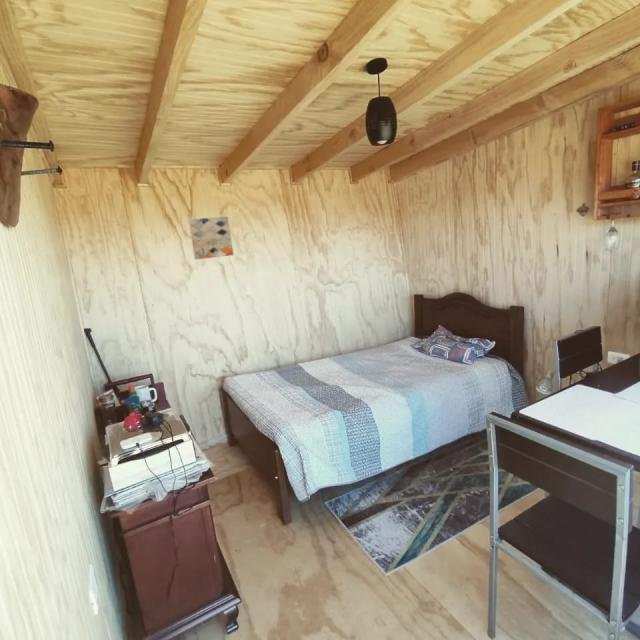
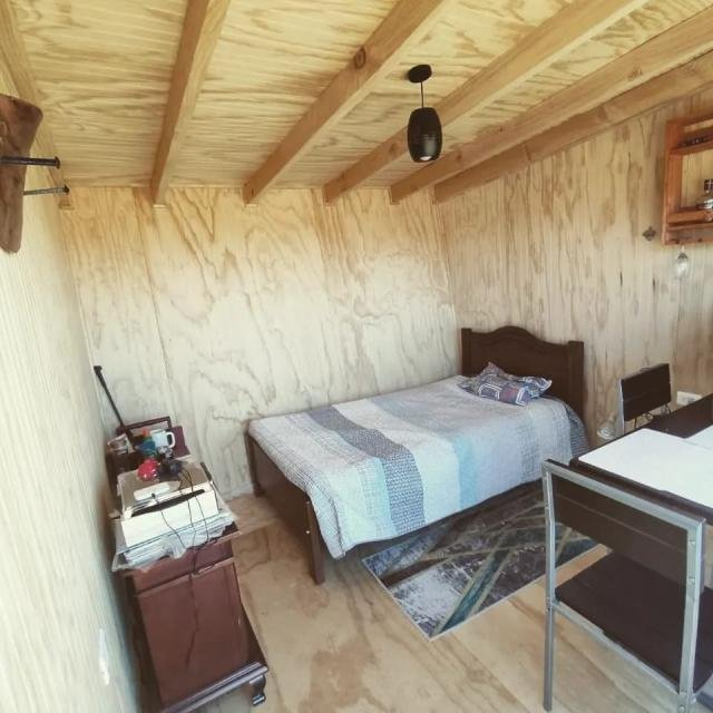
- wall art [187,216,234,260]
